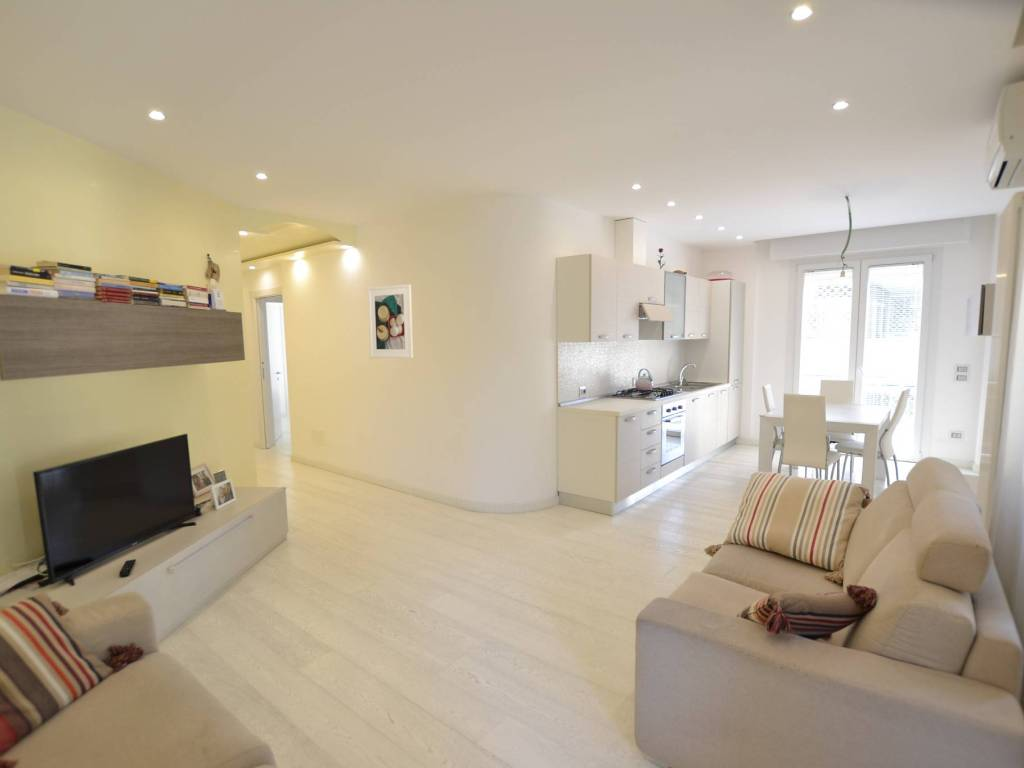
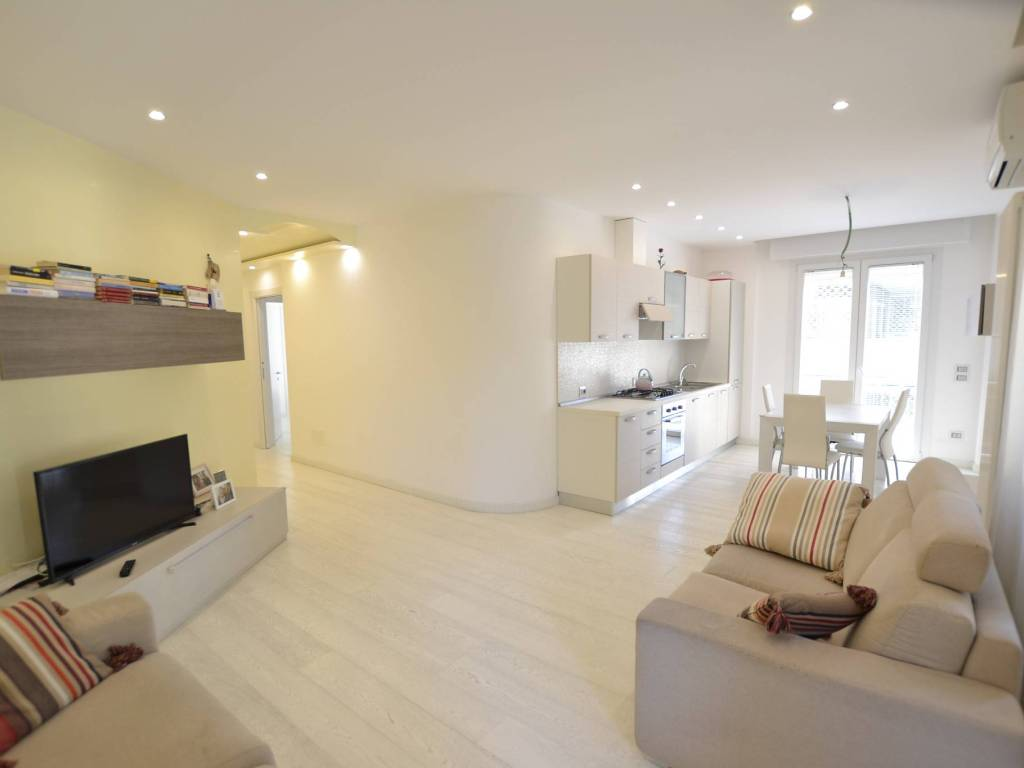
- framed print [367,283,414,359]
